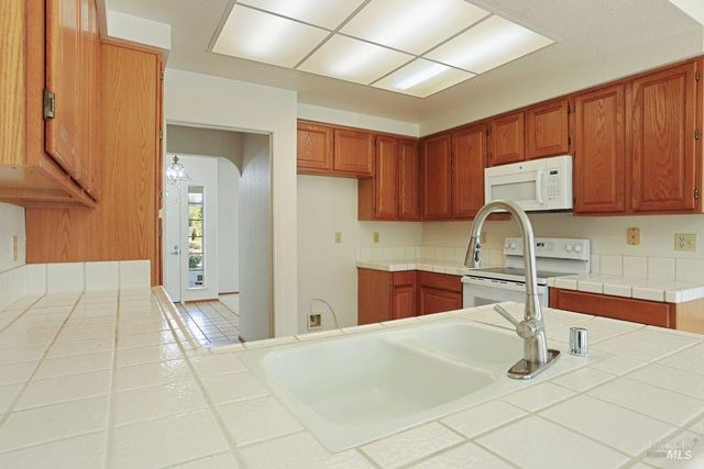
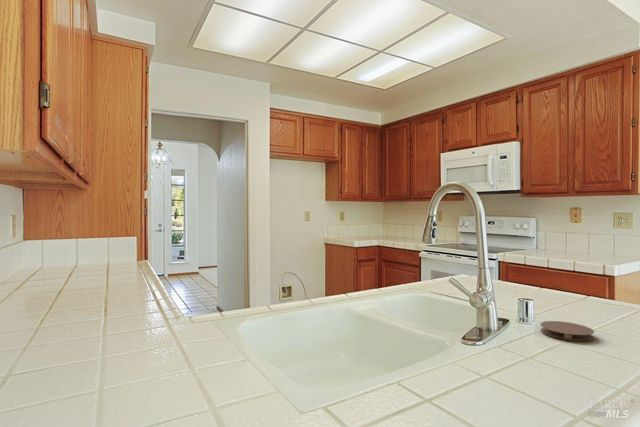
+ coaster [540,320,595,342]
